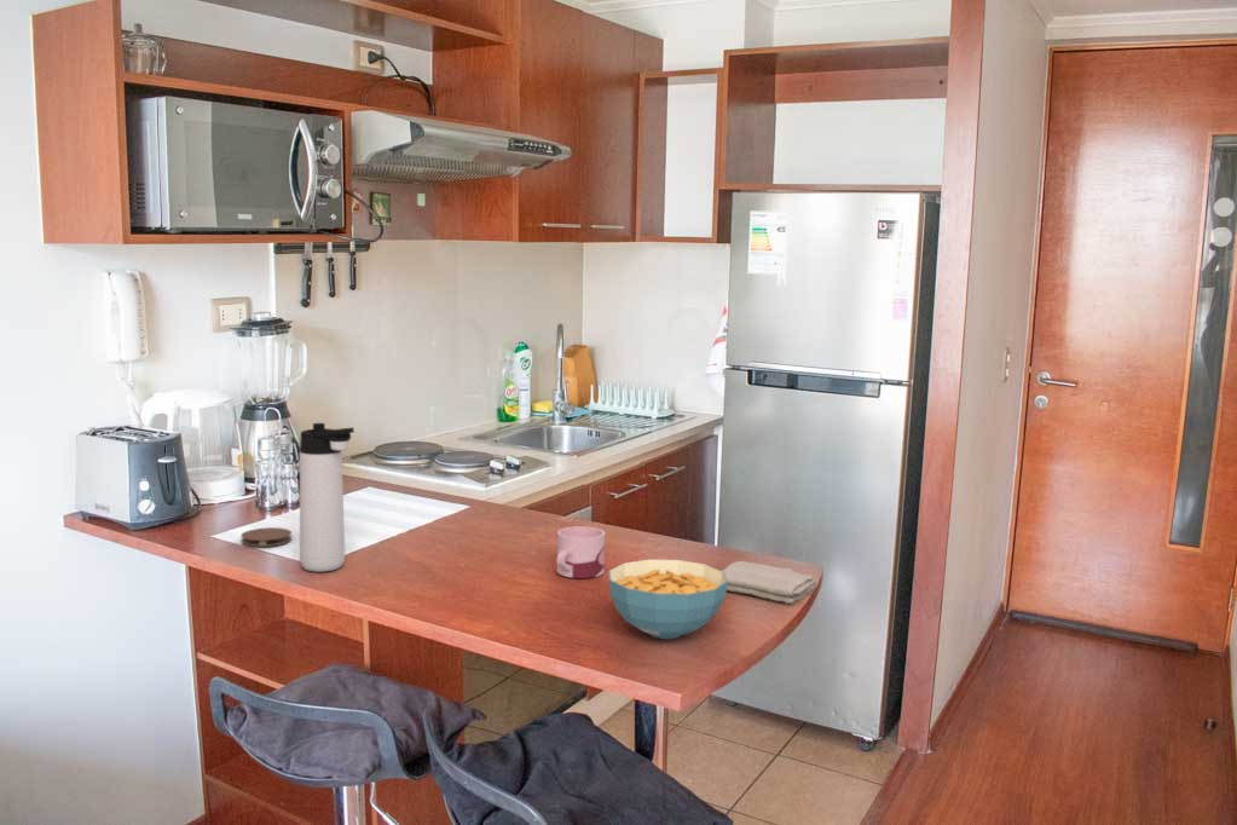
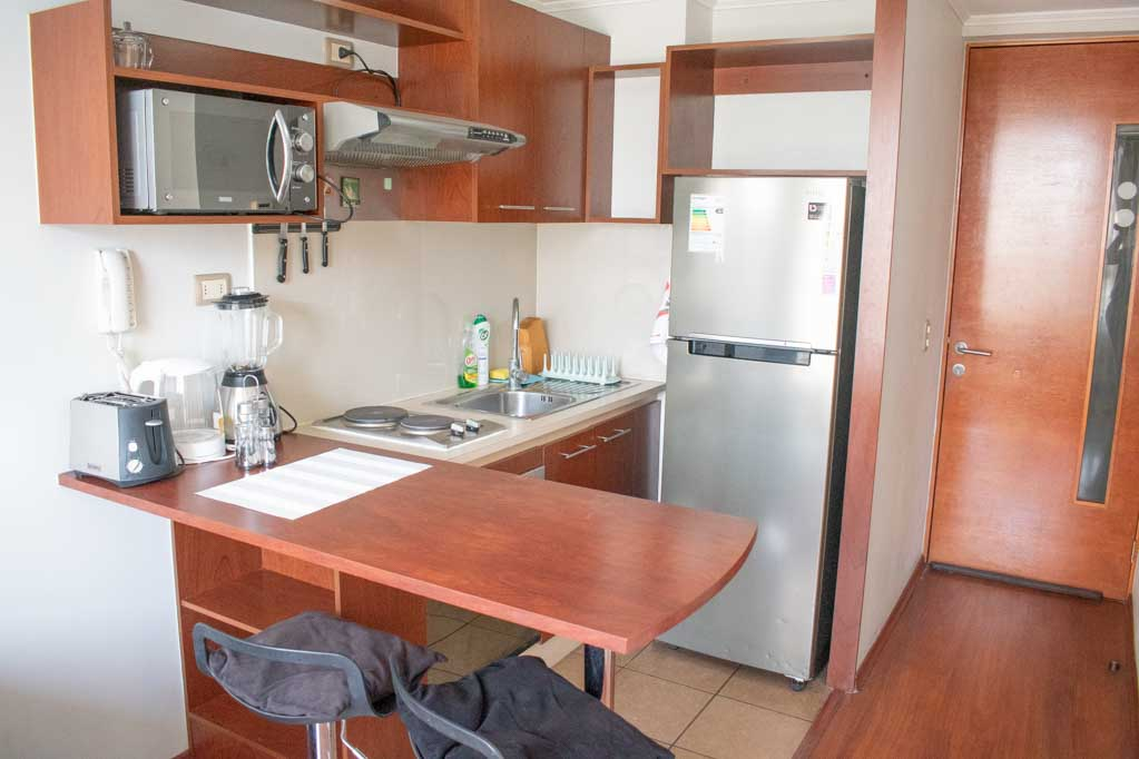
- coaster [239,526,293,548]
- thermos bottle [299,422,356,573]
- washcloth [719,560,819,605]
- cereal bowl [607,558,728,640]
- mug [555,525,606,579]
